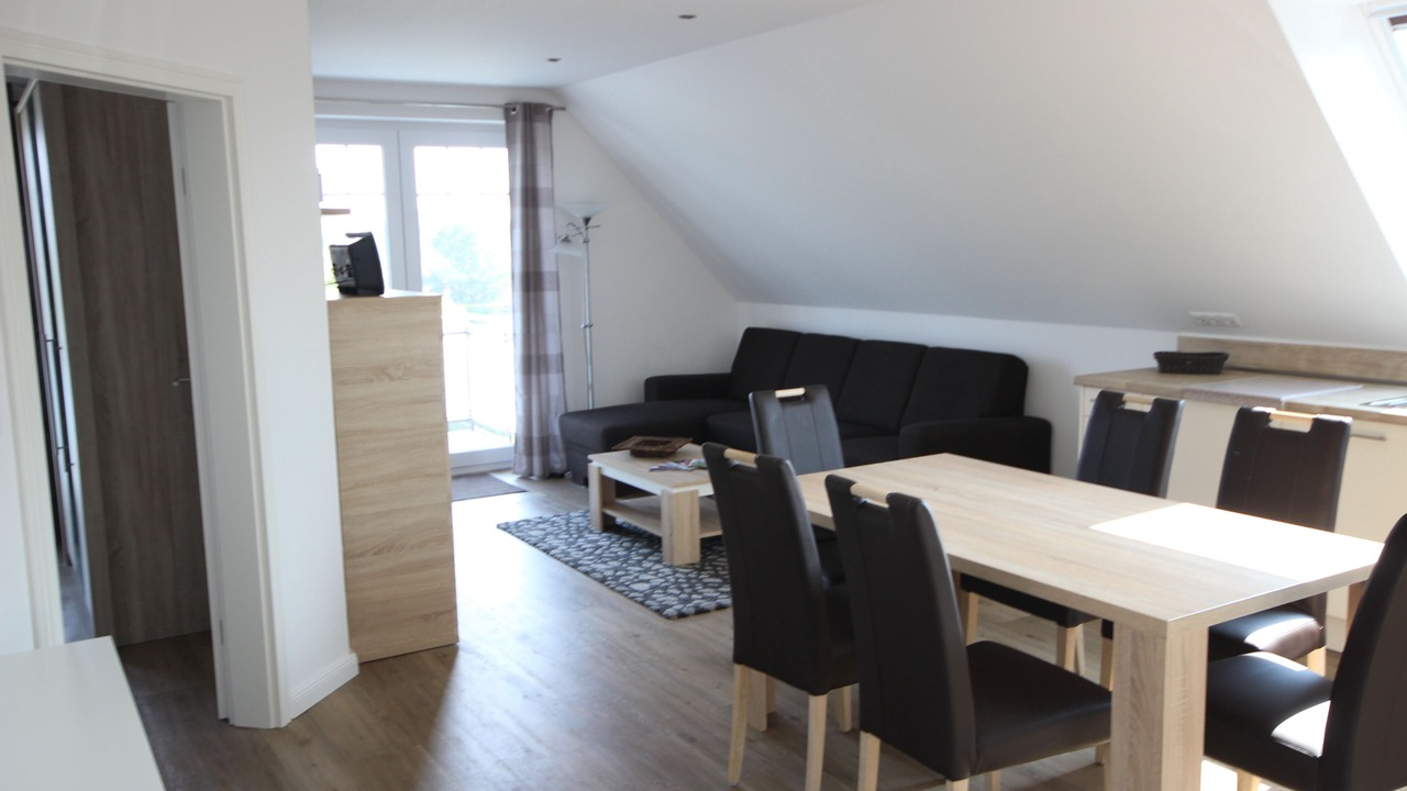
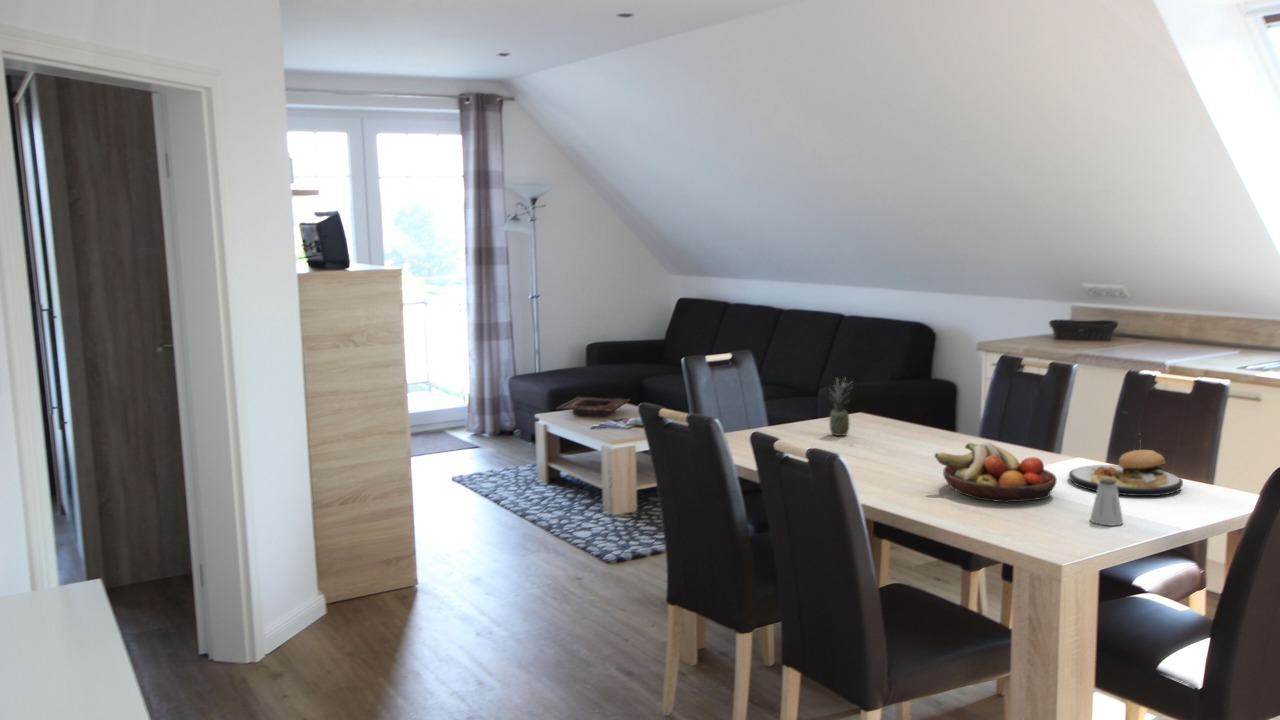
+ plate [1068,431,1184,497]
+ fruit bowl [934,442,1058,503]
+ saltshaker [1089,479,1124,526]
+ fruit [828,377,854,437]
